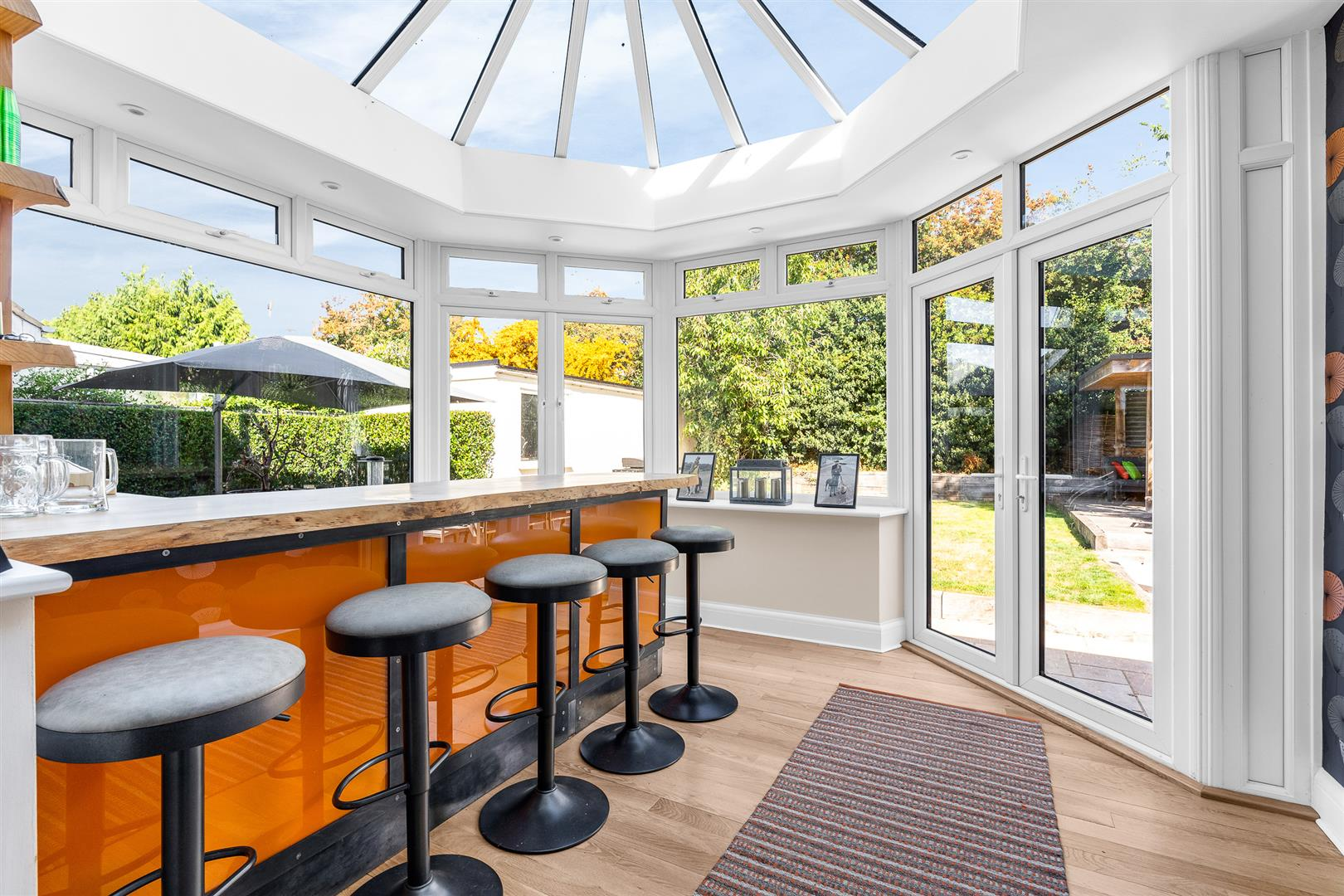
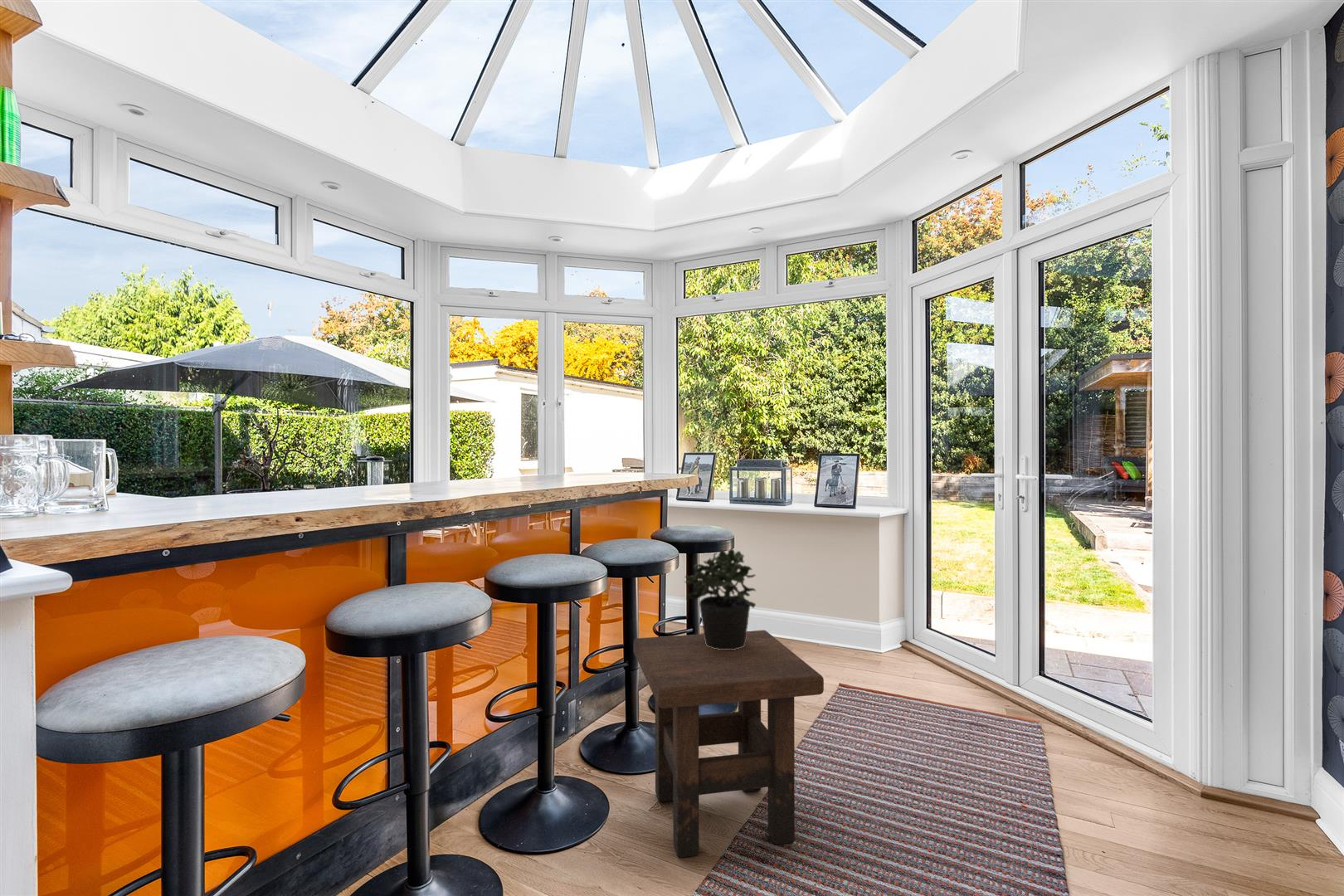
+ potted plant [684,548,757,650]
+ side table [633,630,825,859]
